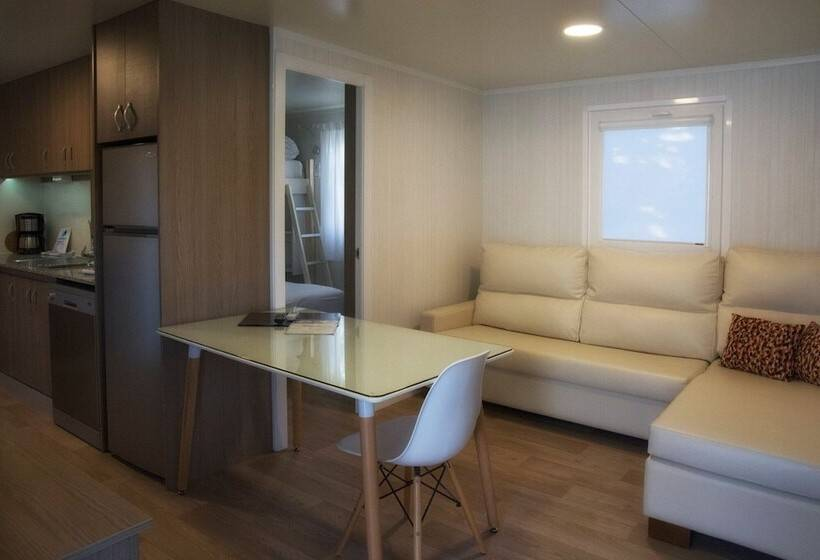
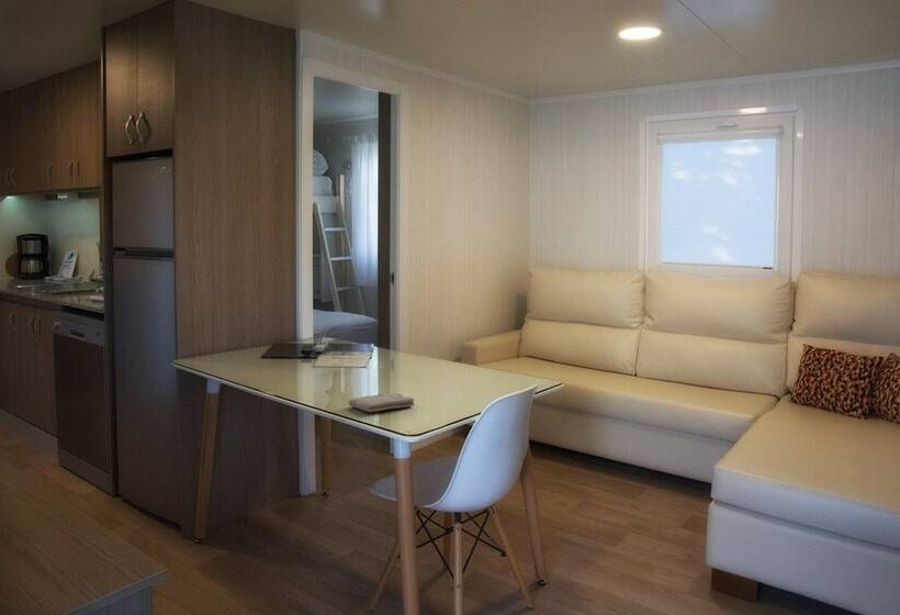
+ washcloth [347,392,416,413]
